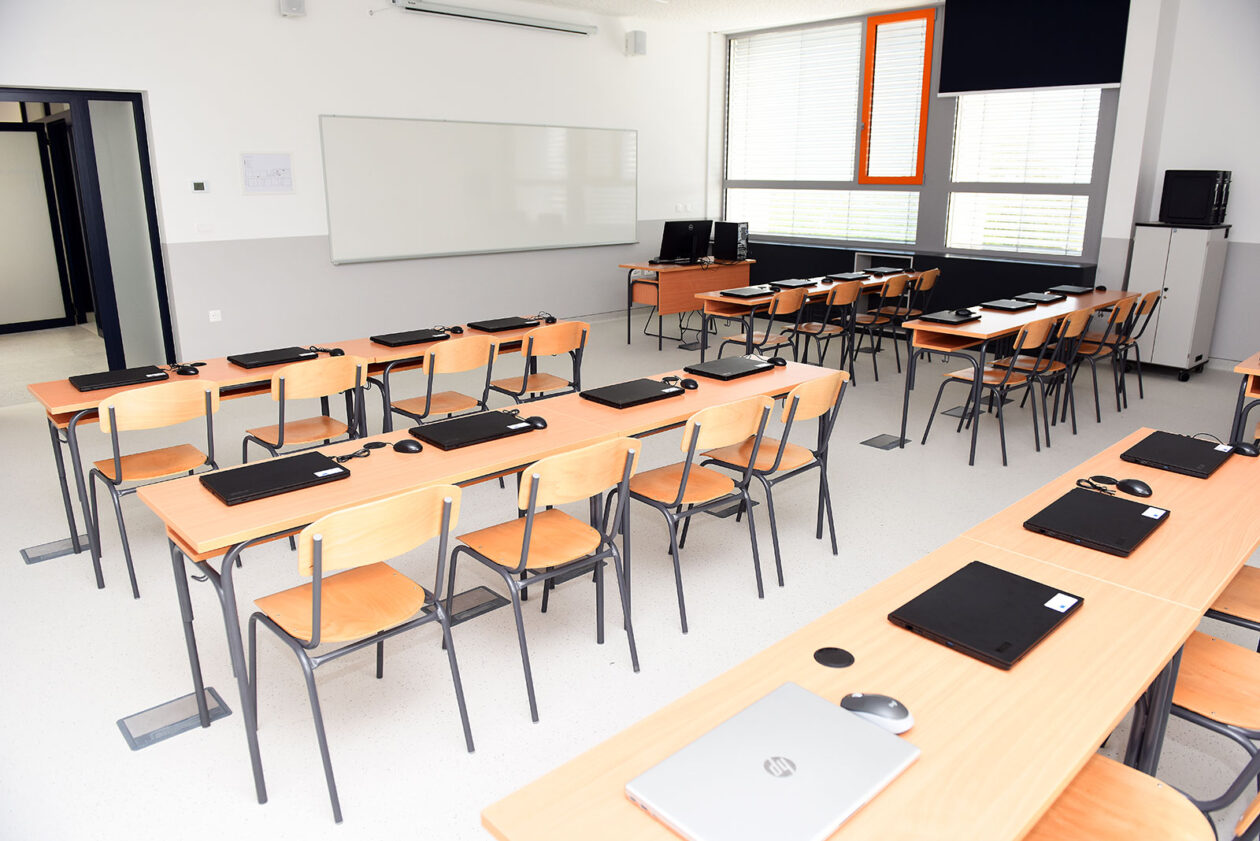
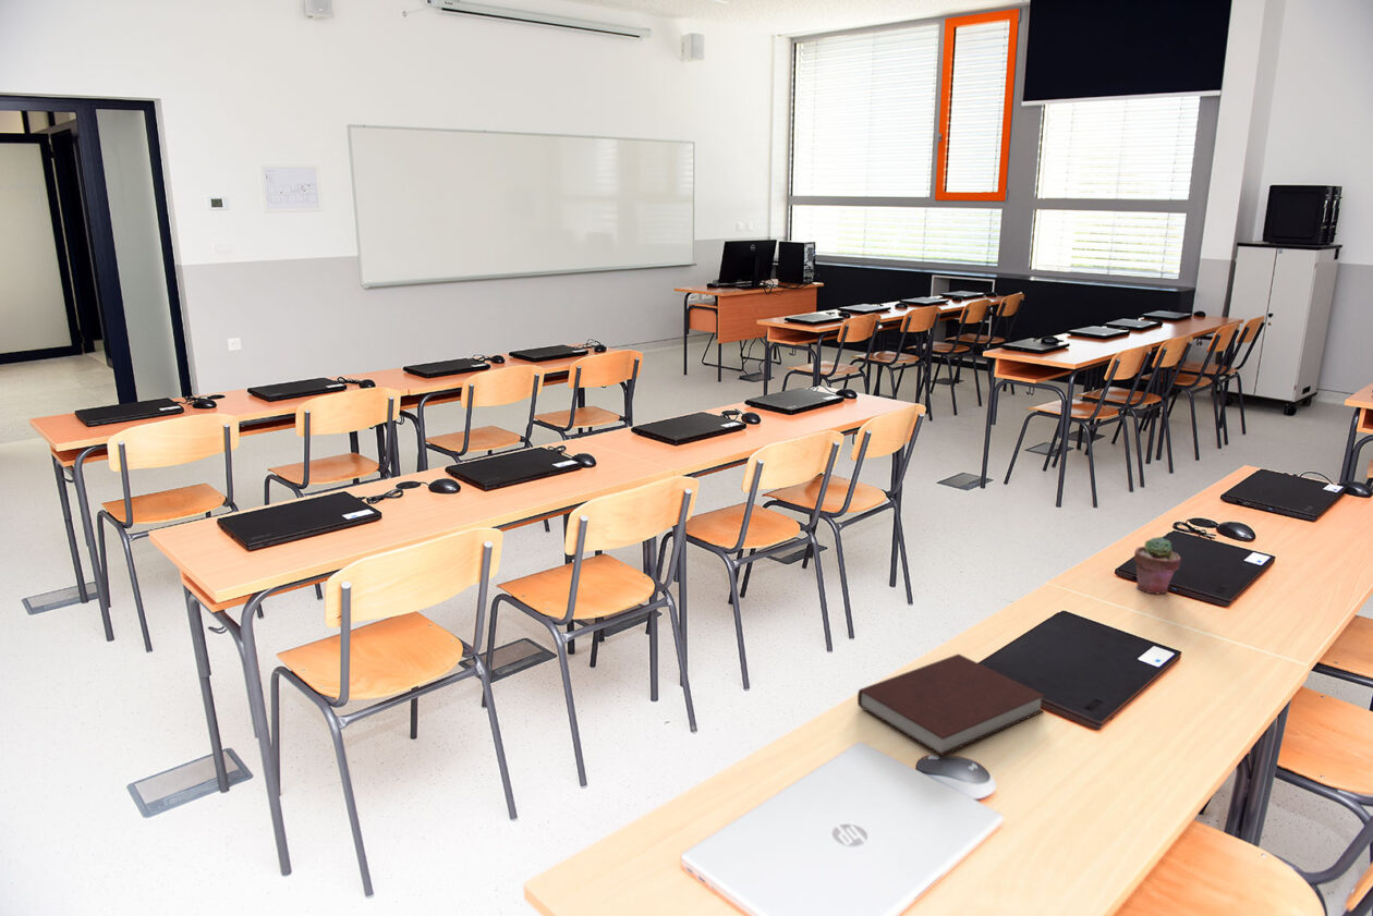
+ potted succulent [1133,536,1182,595]
+ notebook [856,652,1046,757]
